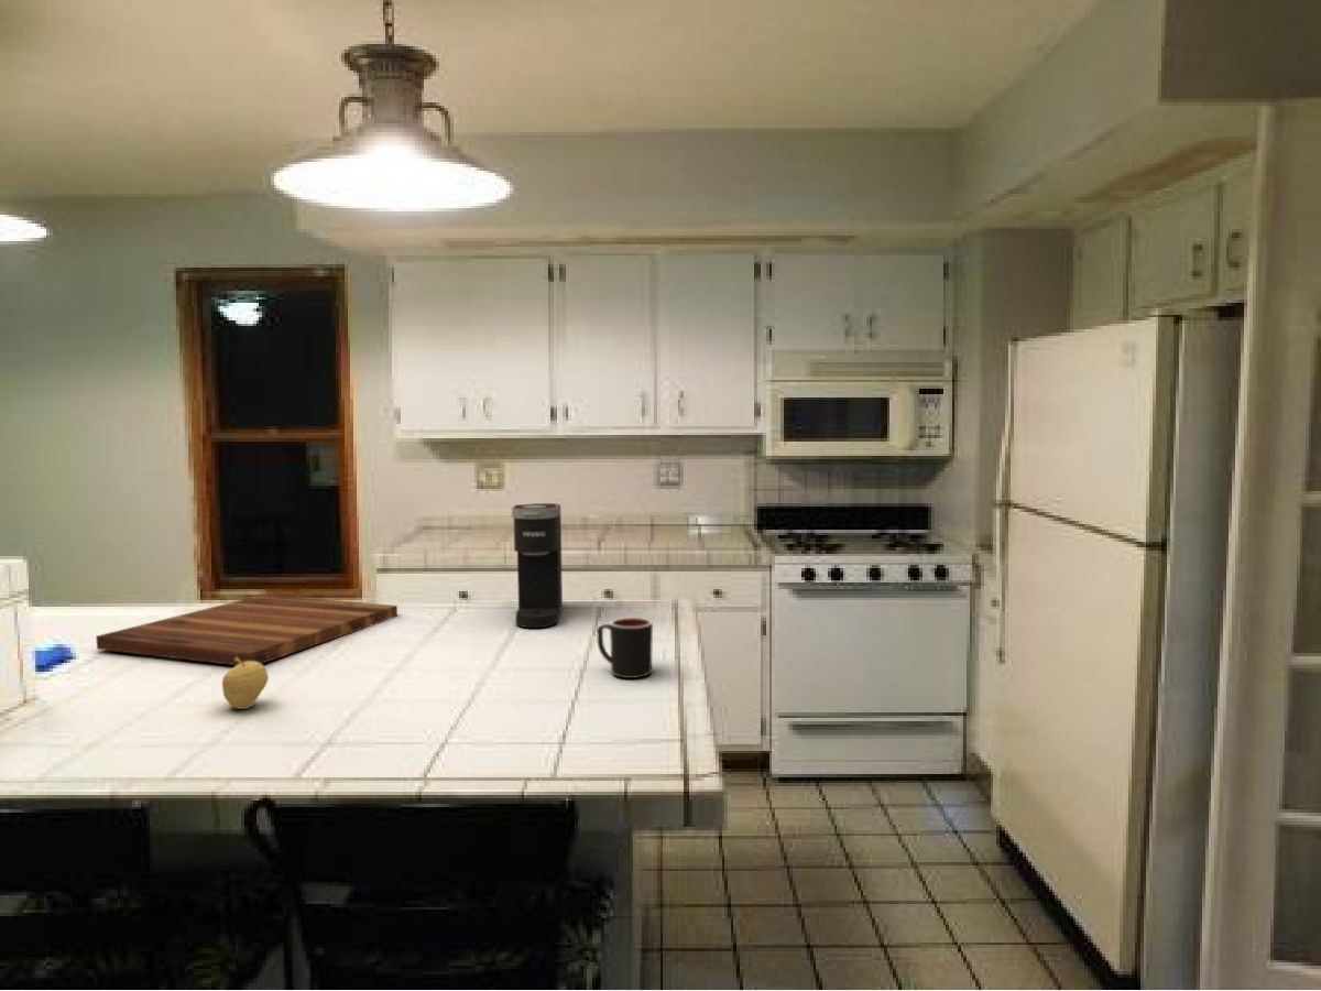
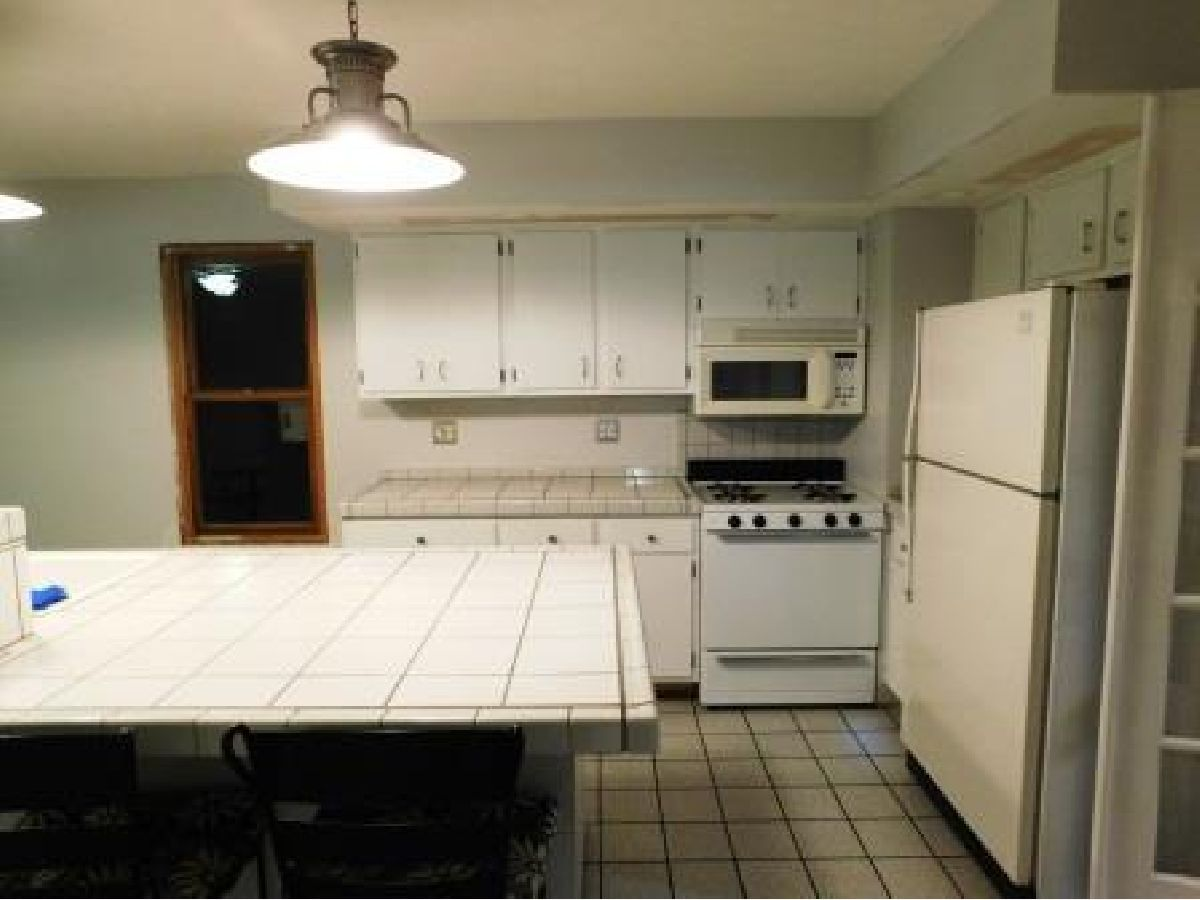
- mug [596,617,654,679]
- cutting board [95,593,399,666]
- fruit [221,657,270,710]
- coffee maker [511,502,564,629]
